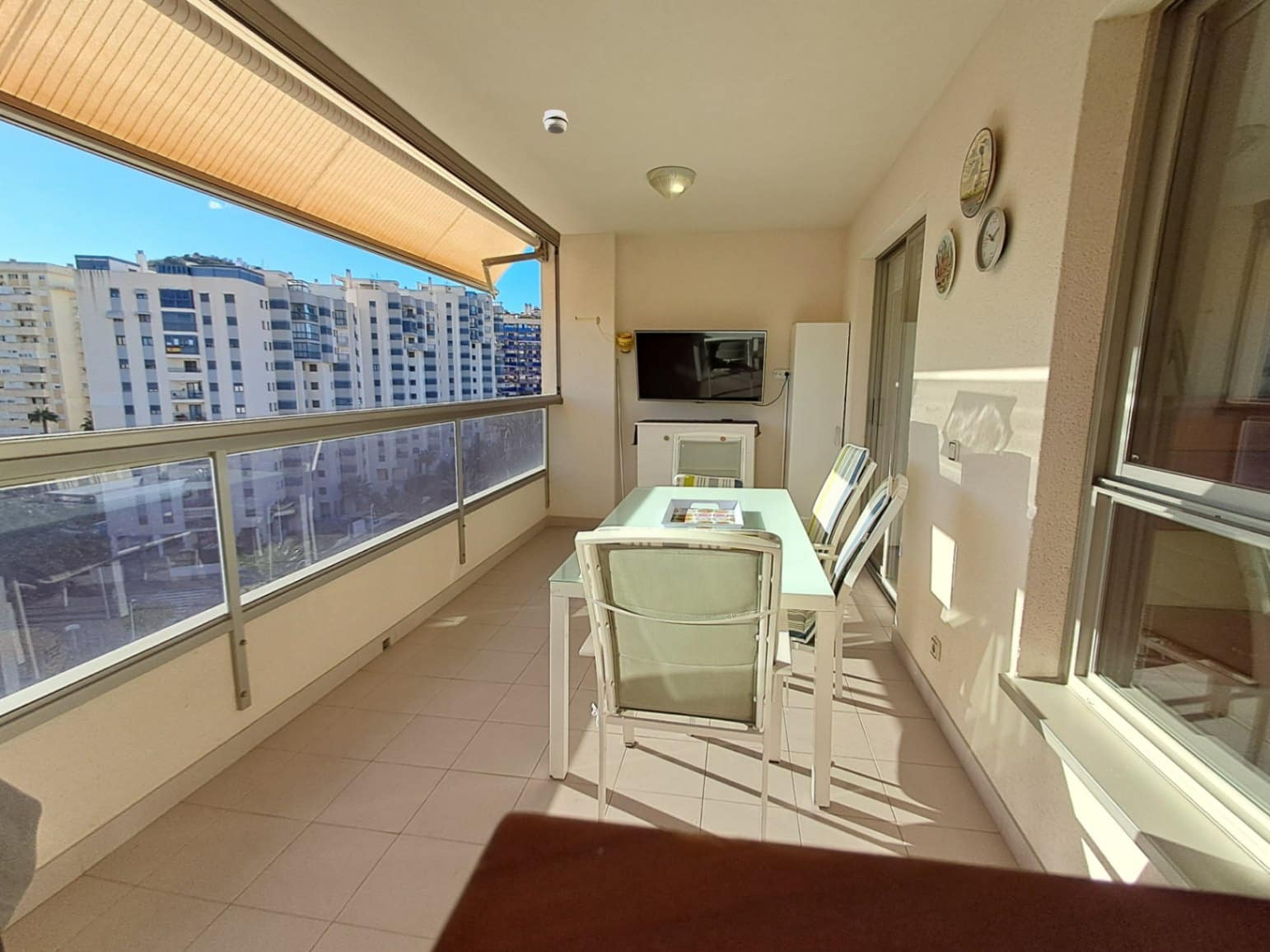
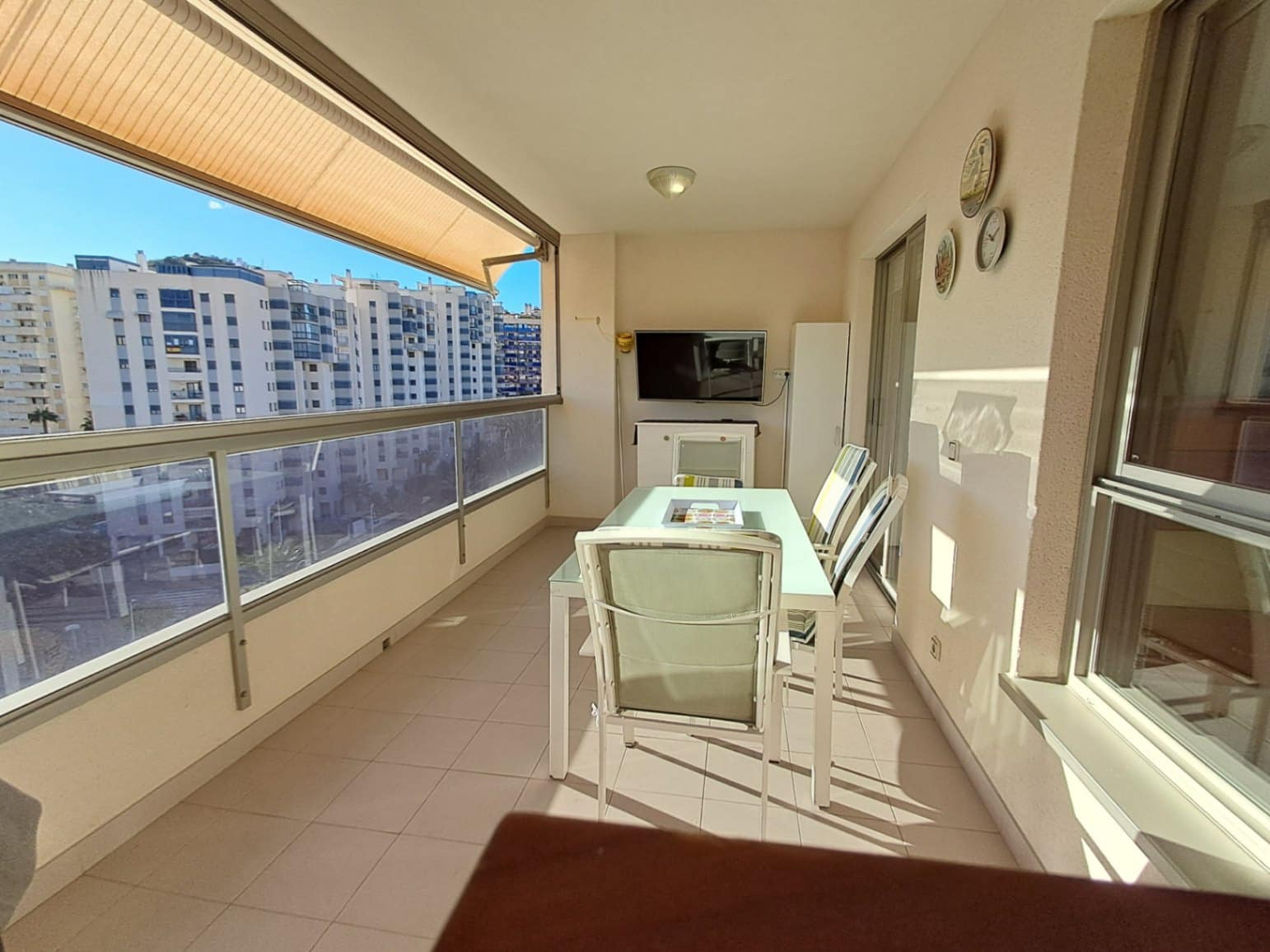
- smoke detector [542,109,569,135]
